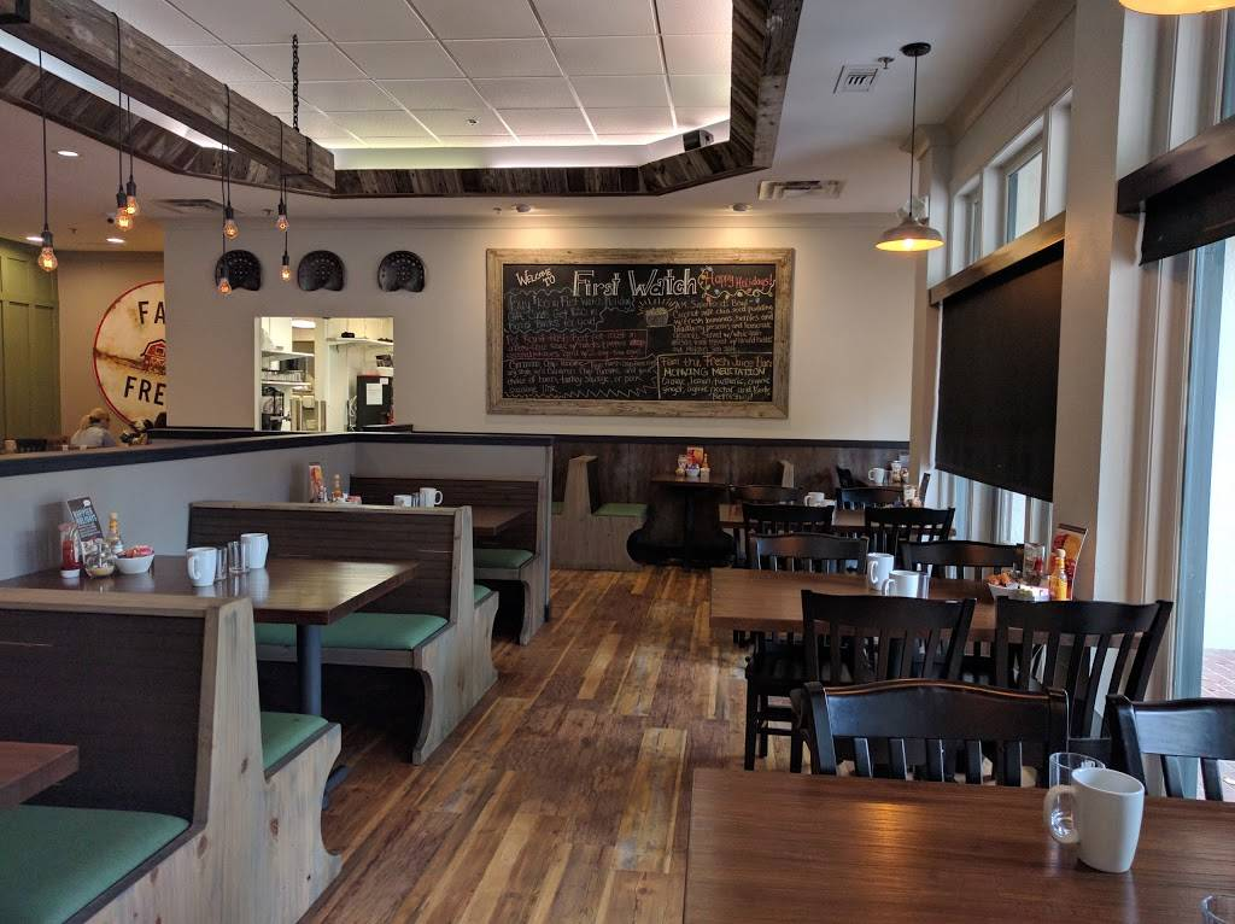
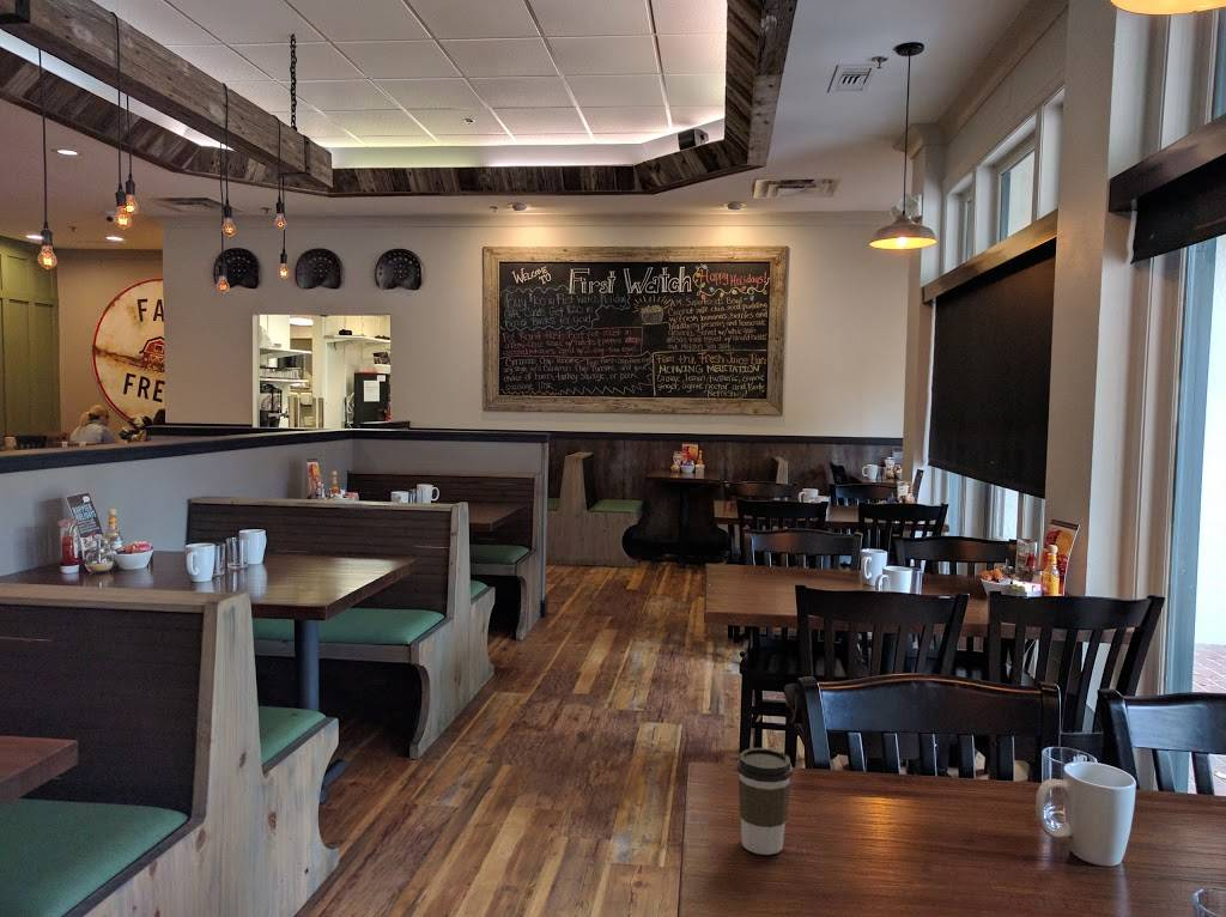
+ coffee cup [736,747,794,856]
